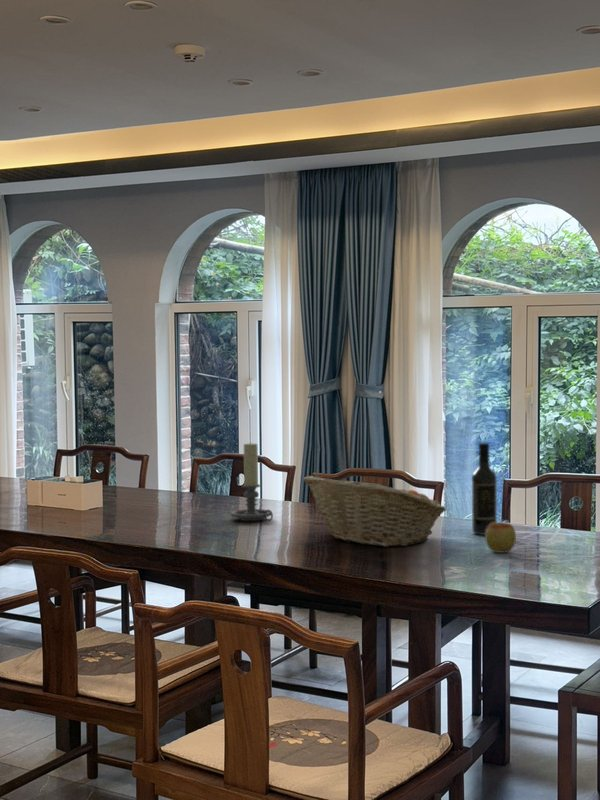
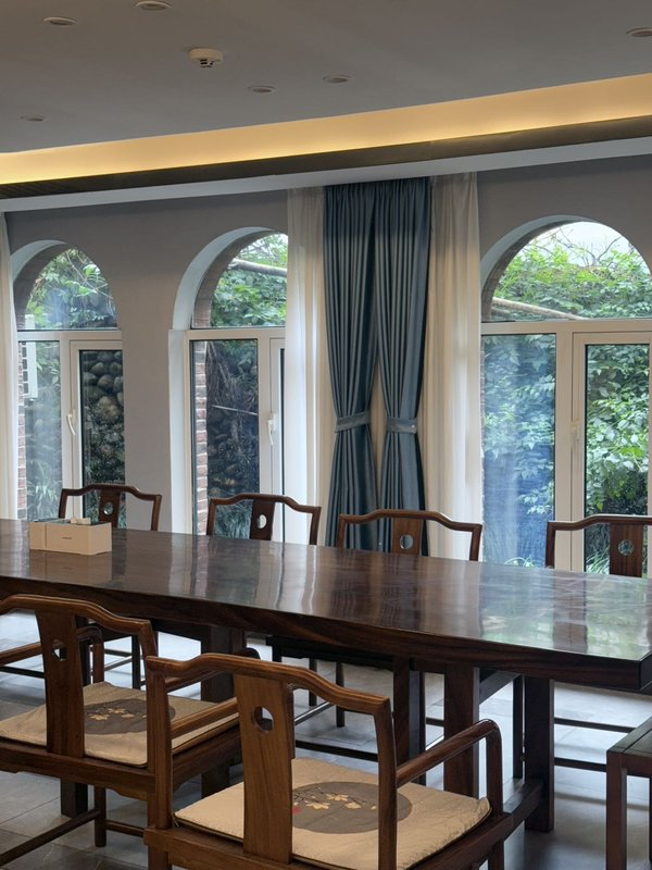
- fruit basket [302,475,447,548]
- candle holder [230,441,274,522]
- wine bottle [471,442,498,536]
- apple [484,517,517,554]
